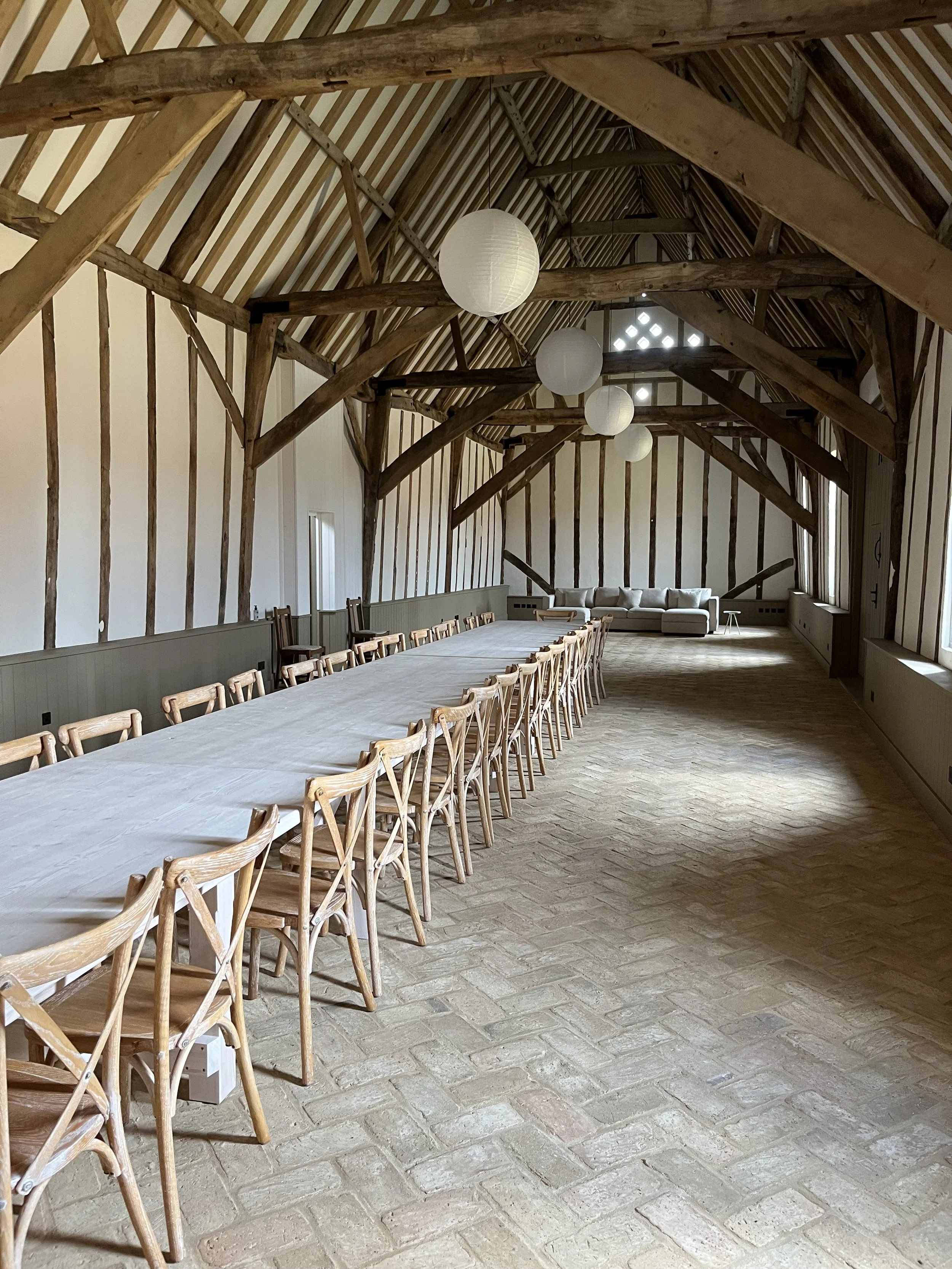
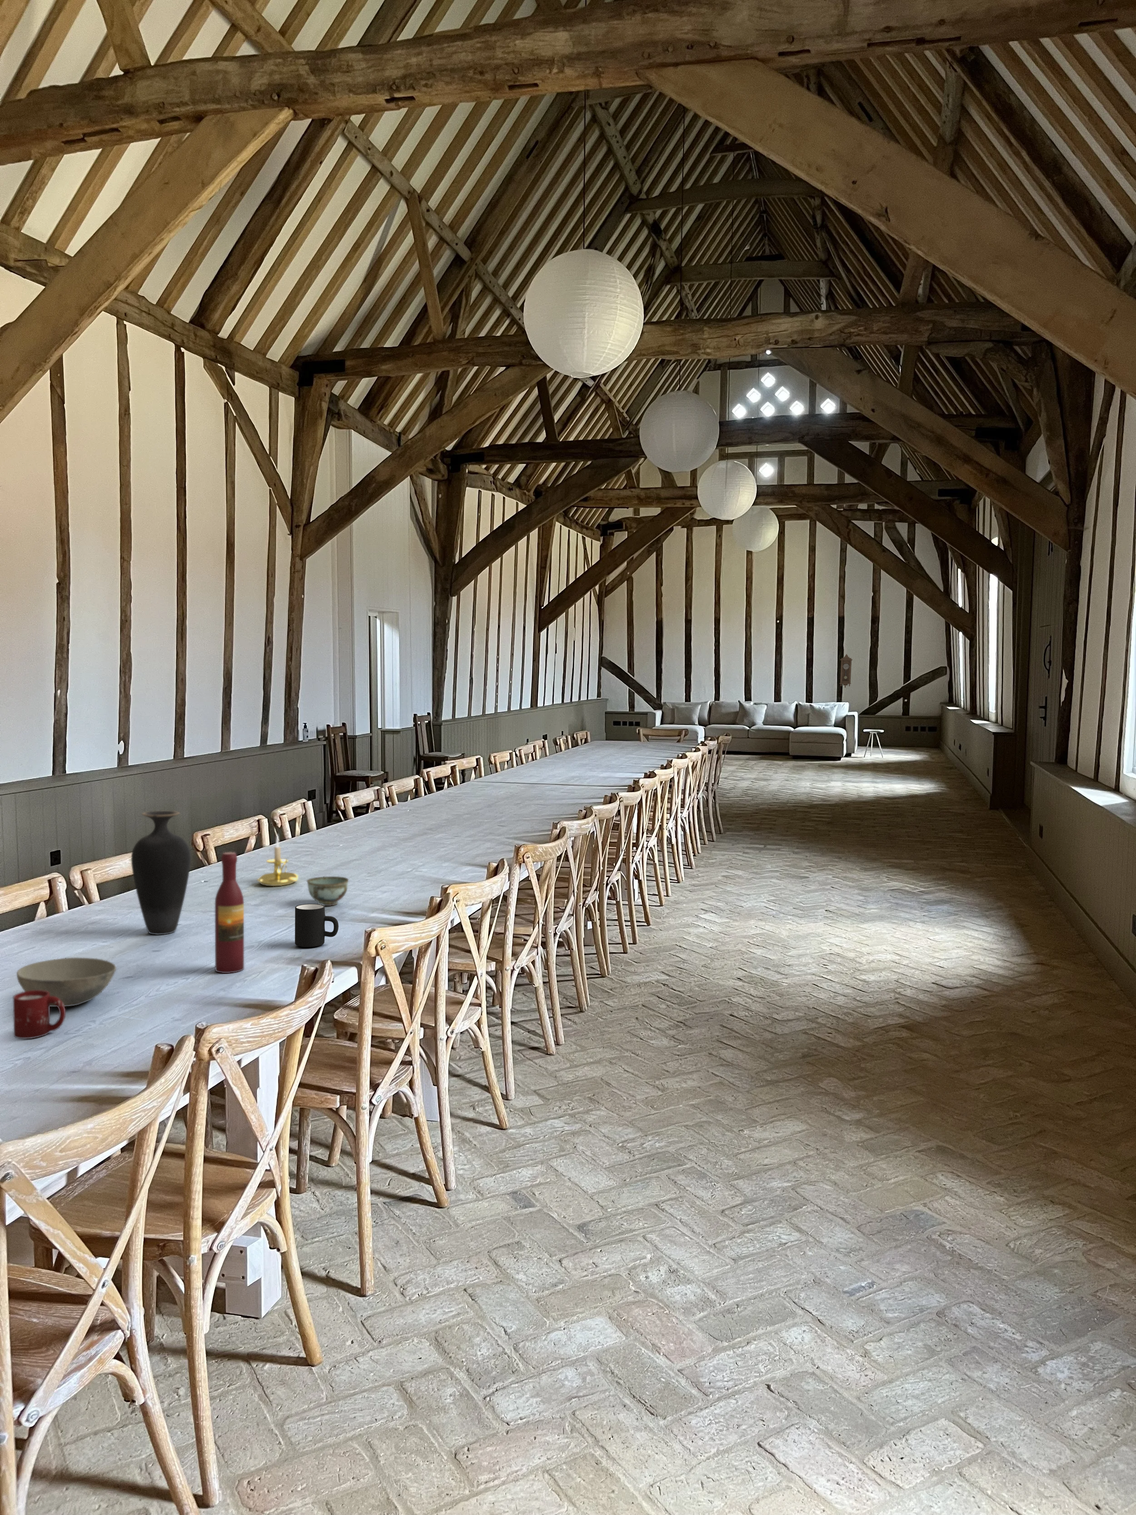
+ wine bottle [215,852,245,974]
+ bowl [16,957,117,1008]
+ vase [130,811,191,936]
+ mug [295,904,339,947]
+ candle holder [255,833,300,886]
+ cup [13,990,66,1039]
+ pendulum clock [839,654,853,688]
+ bowl [307,876,348,906]
